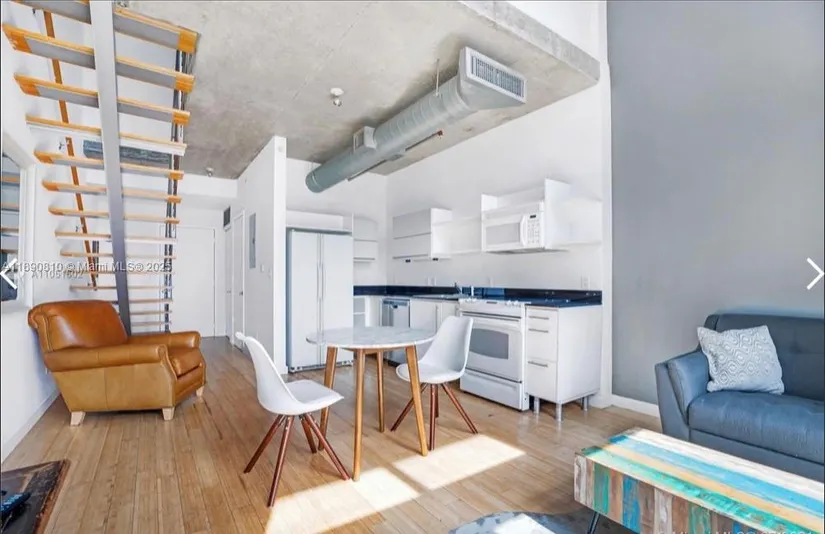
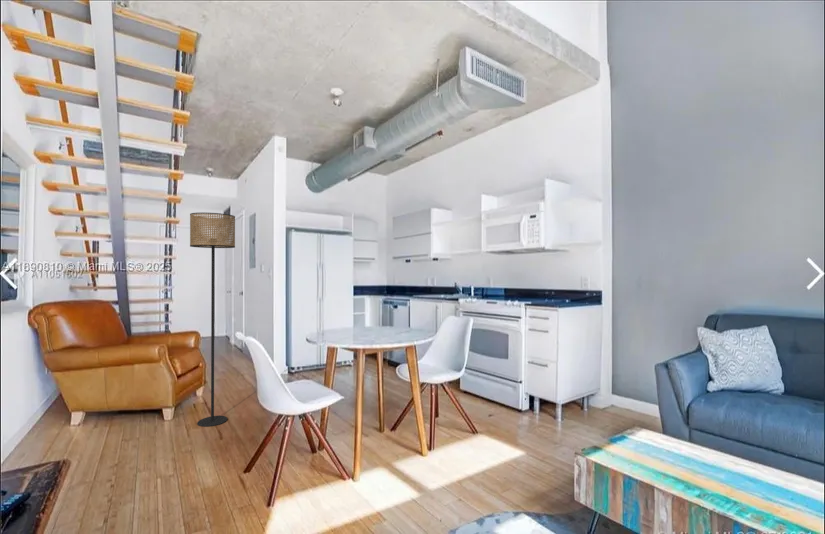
+ floor lamp [189,212,236,428]
